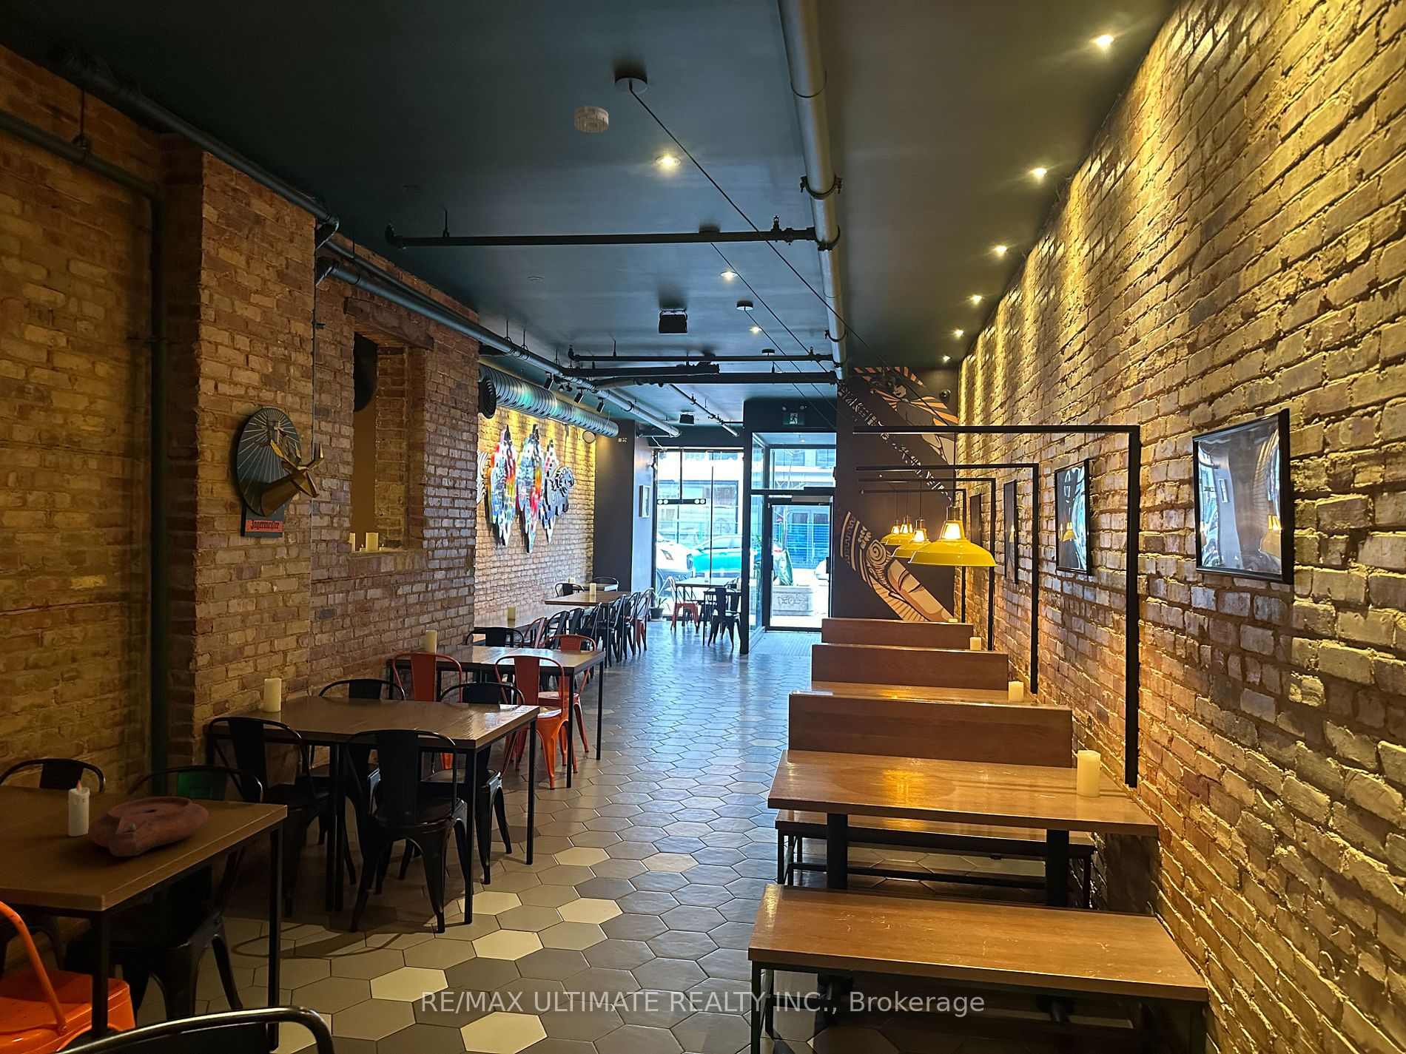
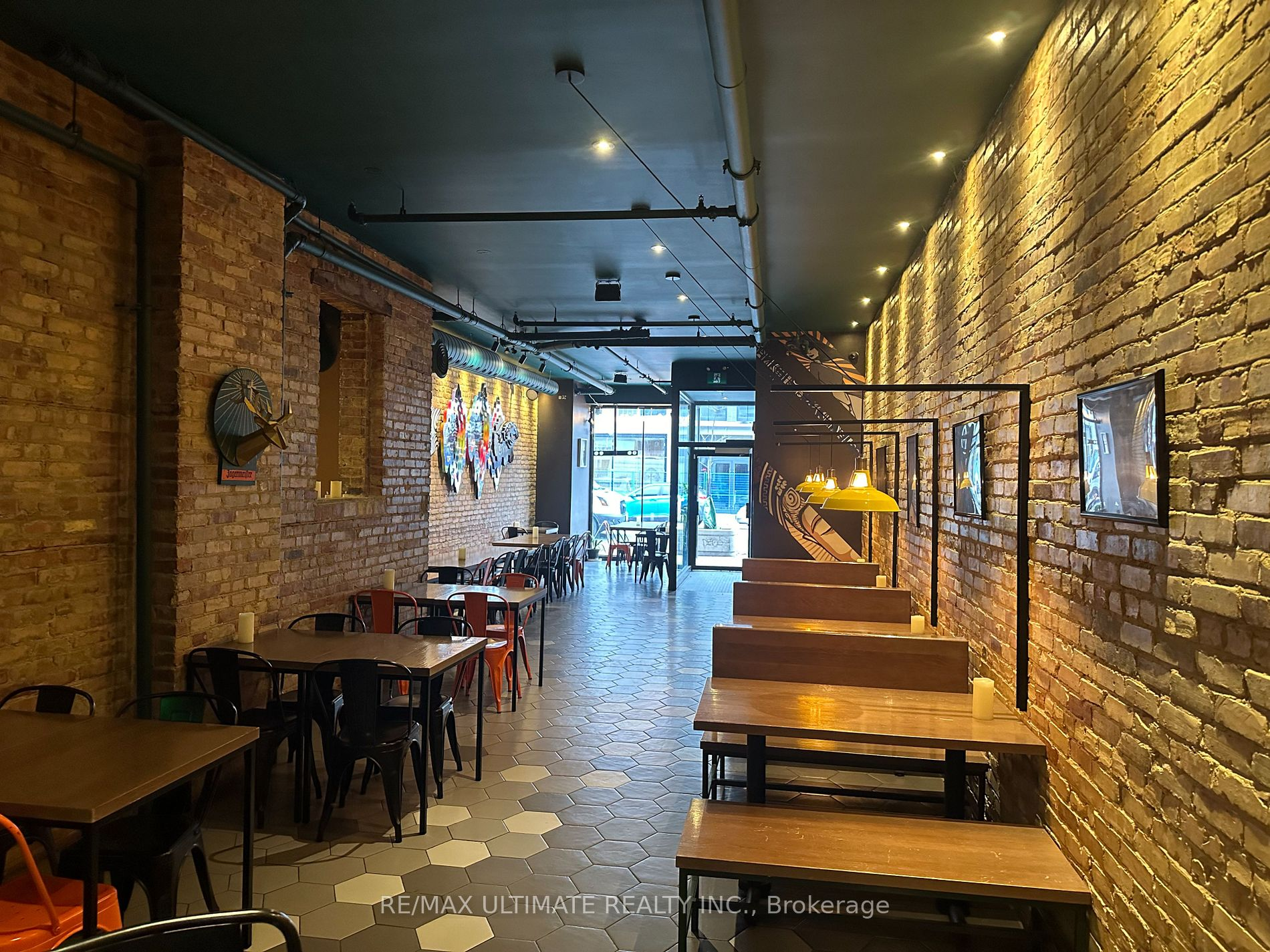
- plate [87,796,208,857]
- candle [68,779,91,837]
- smoke detector [575,105,609,133]
